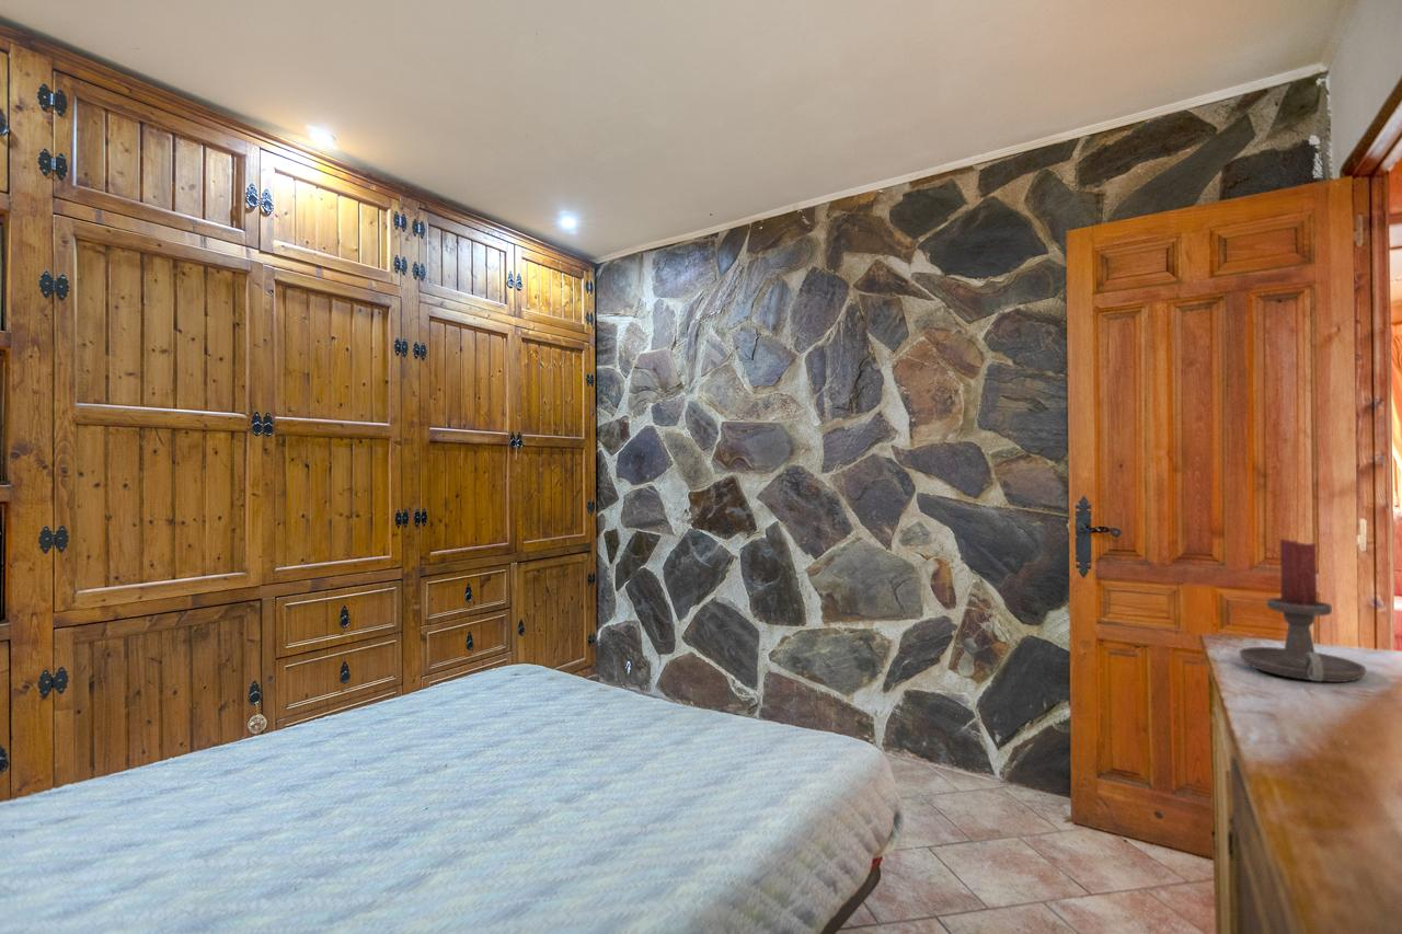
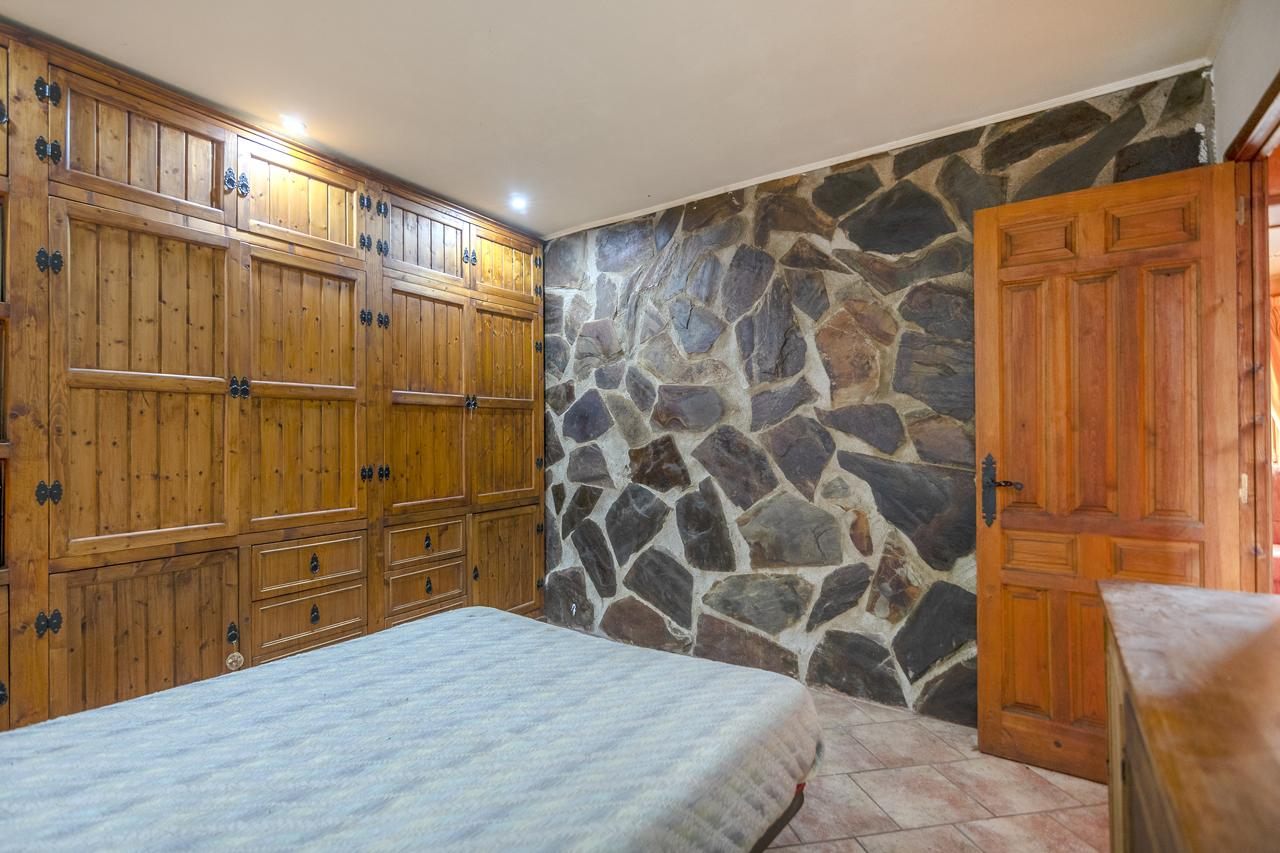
- candle holder [1238,538,1368,683]
